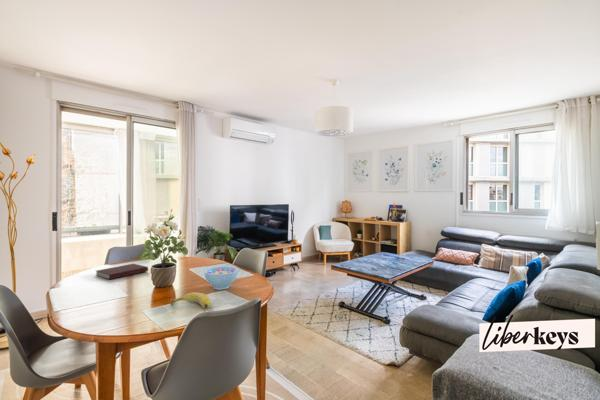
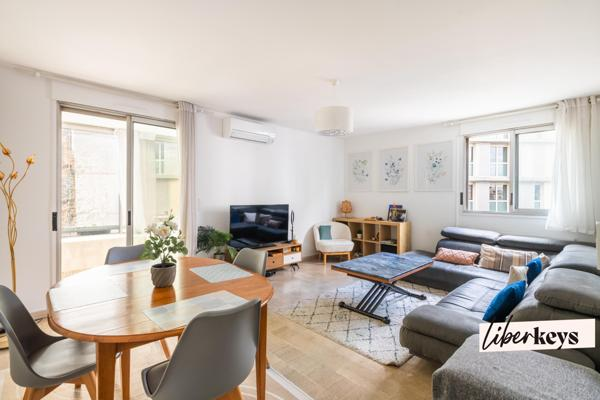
- notebook [95,263,149,281]
- bowl [203,265,239,291]
- fruit [169,291,211,309]
